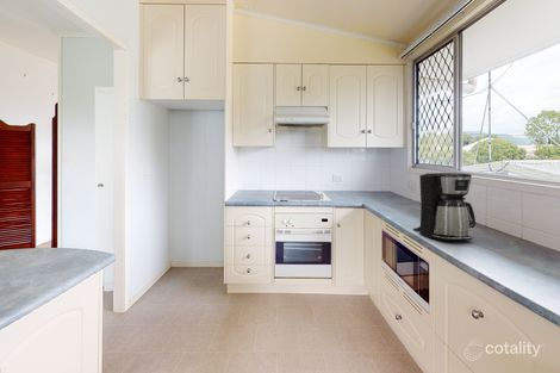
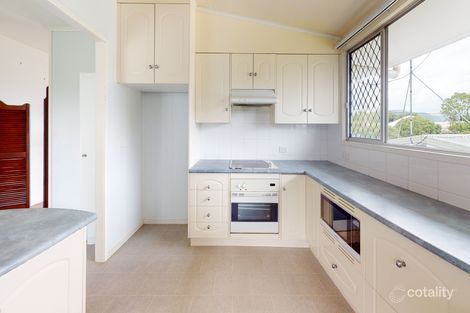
- coffee maker [412,172,477,242]
